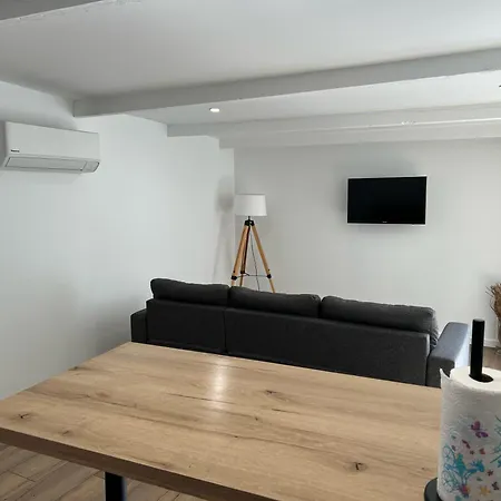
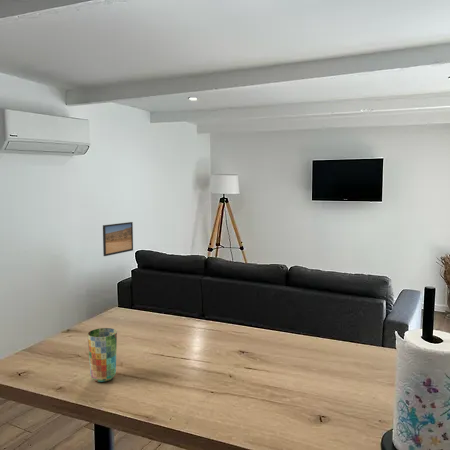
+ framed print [102,221,134,257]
+ cup [87,327,118,383]
